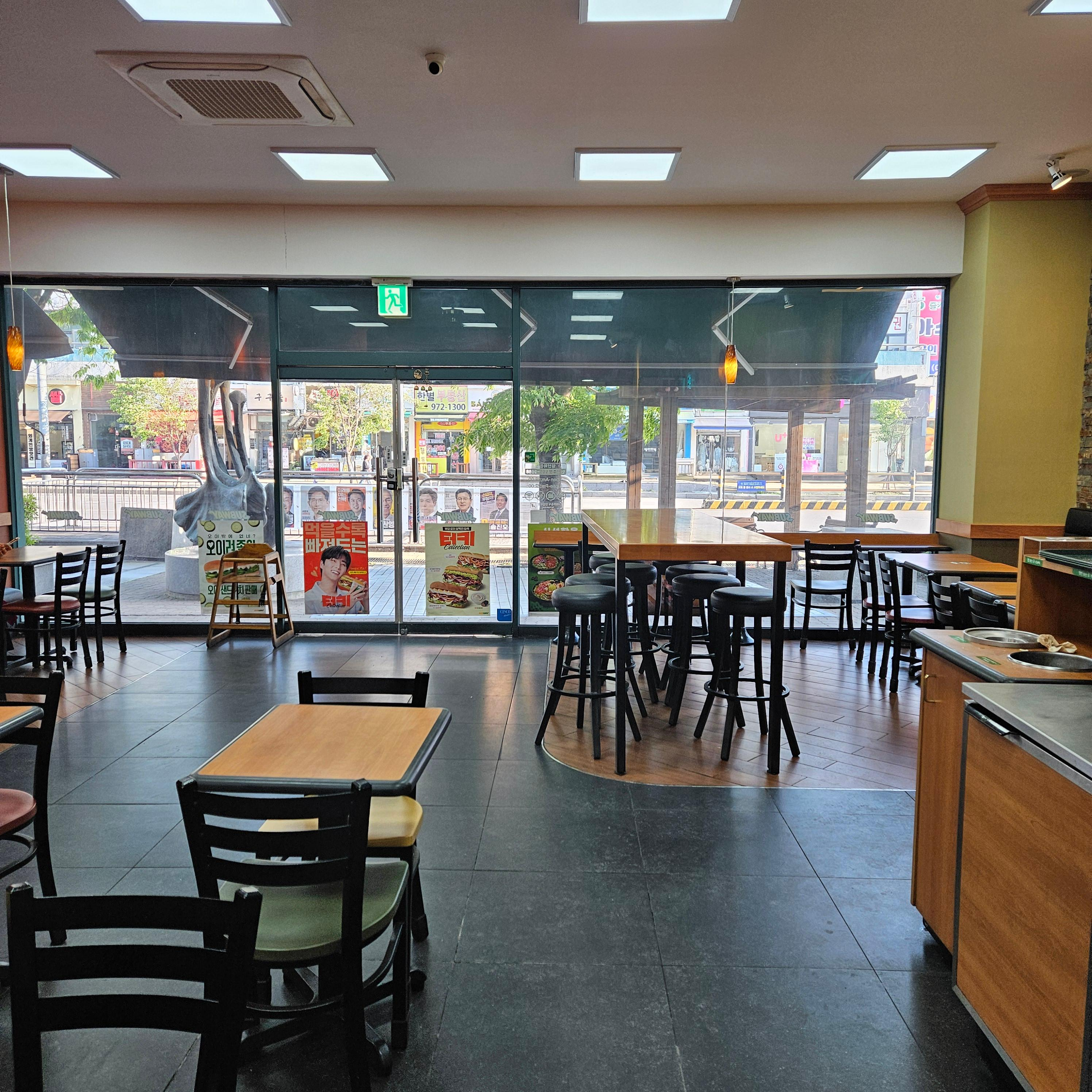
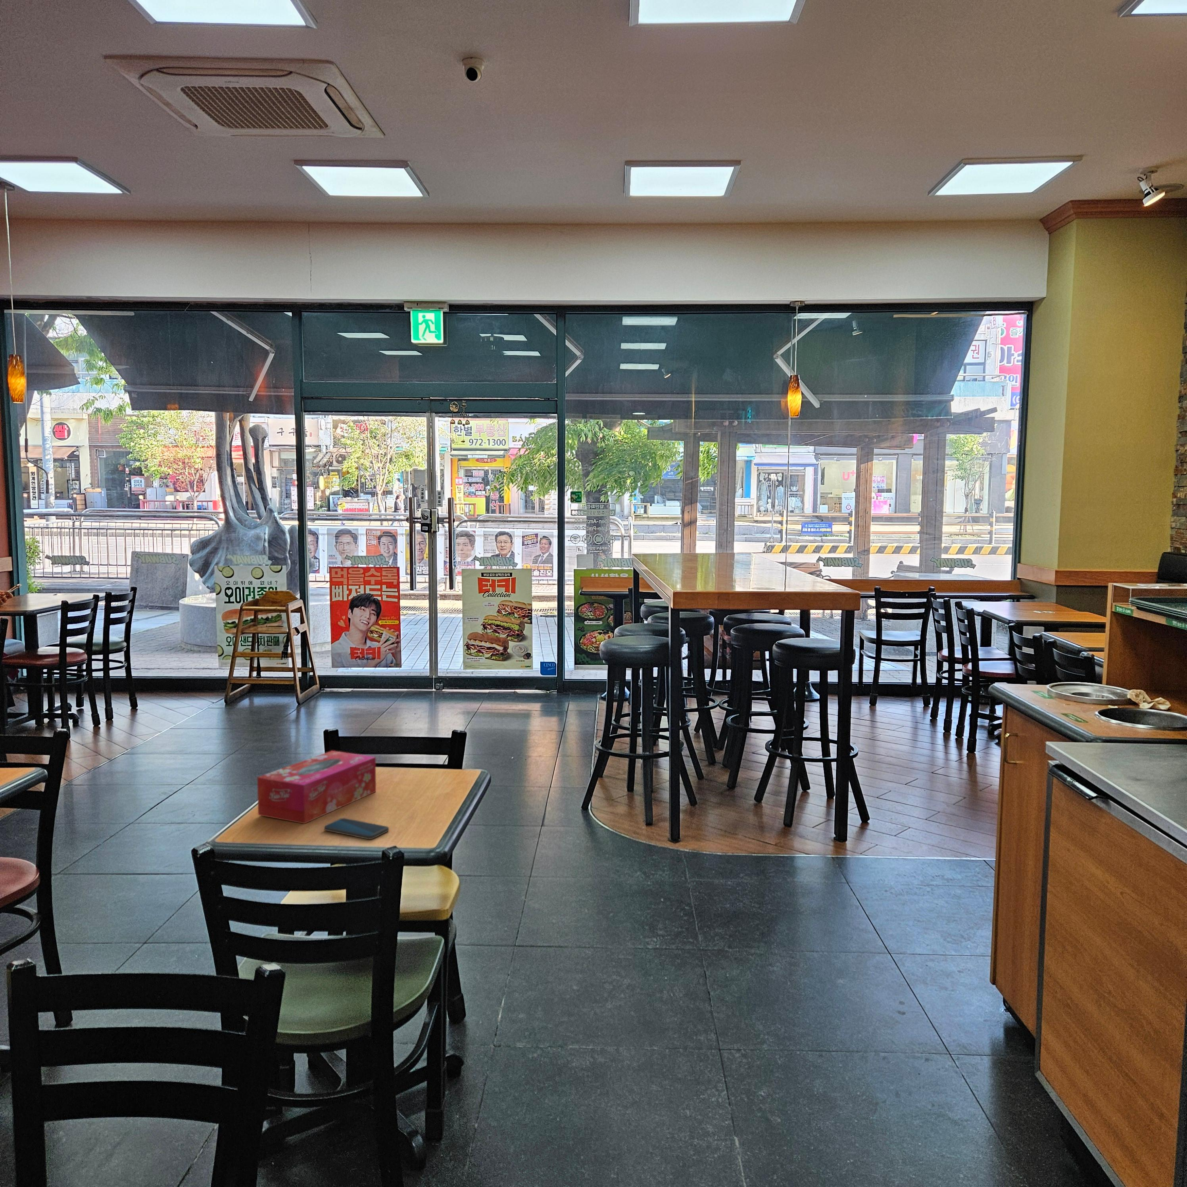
+ smartphone [324,817,389,840]
+ tissue box [257,750,376,824]
